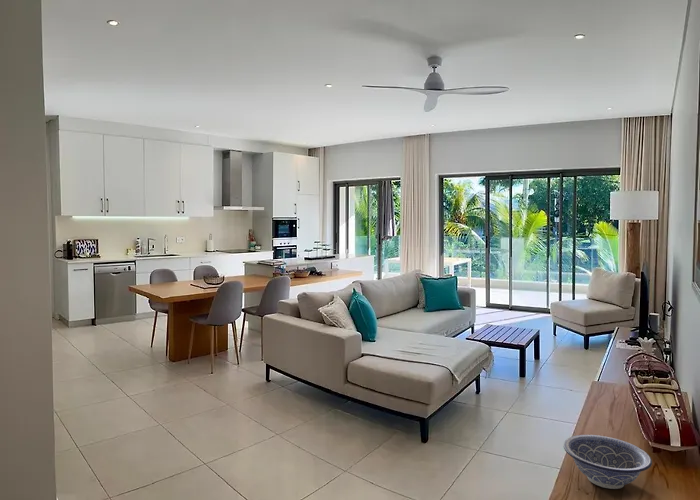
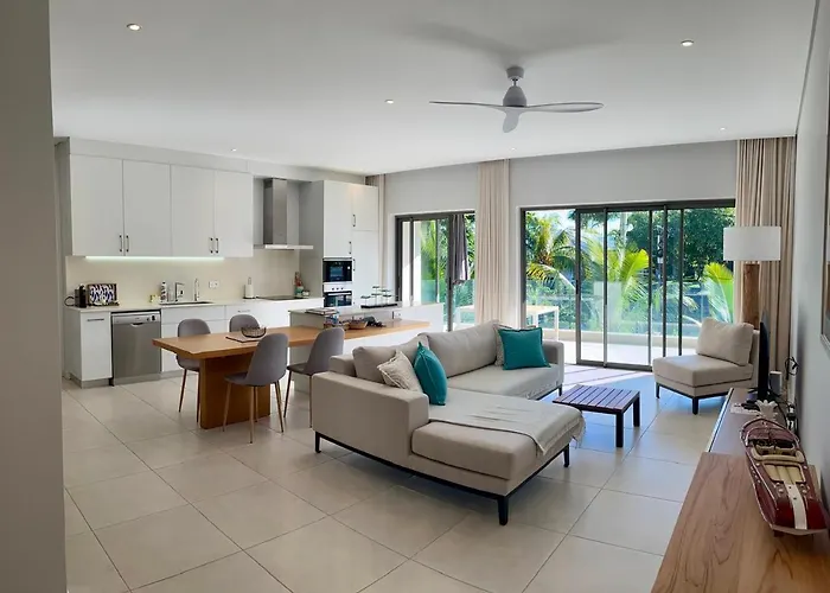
- decorative bowl [562,434,653,490]
